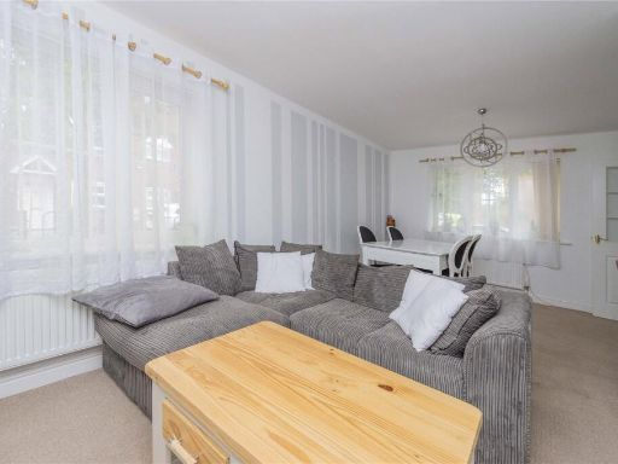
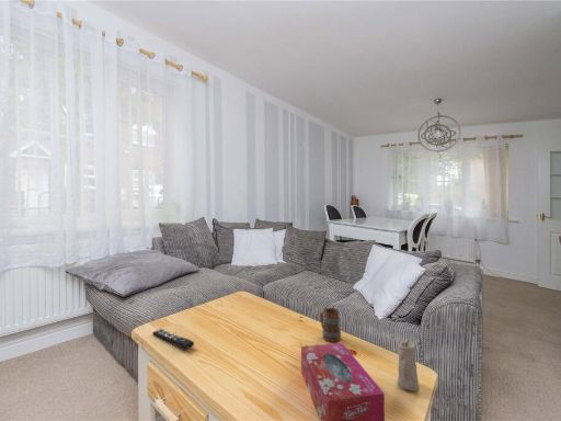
+ mug [319,307,342,343]
+ candle [397,340,421,391]
+ remote control [151,328,195,351]
+ tissue box [300,342,386,421]
